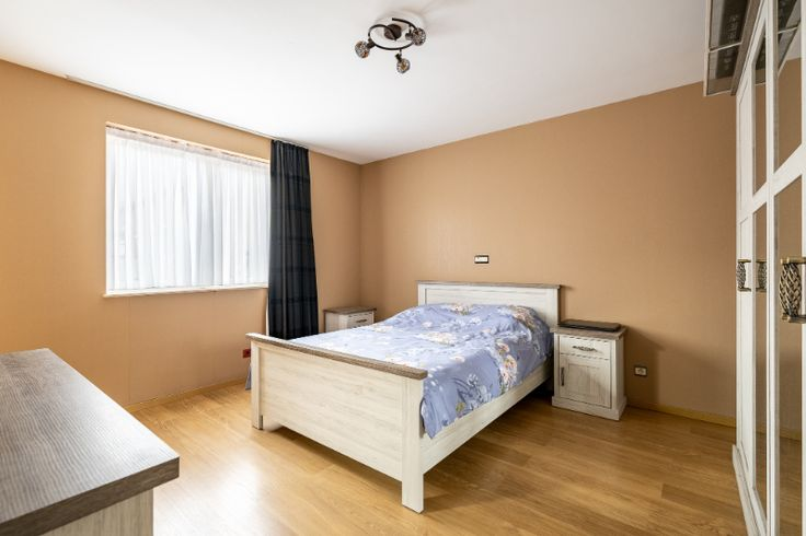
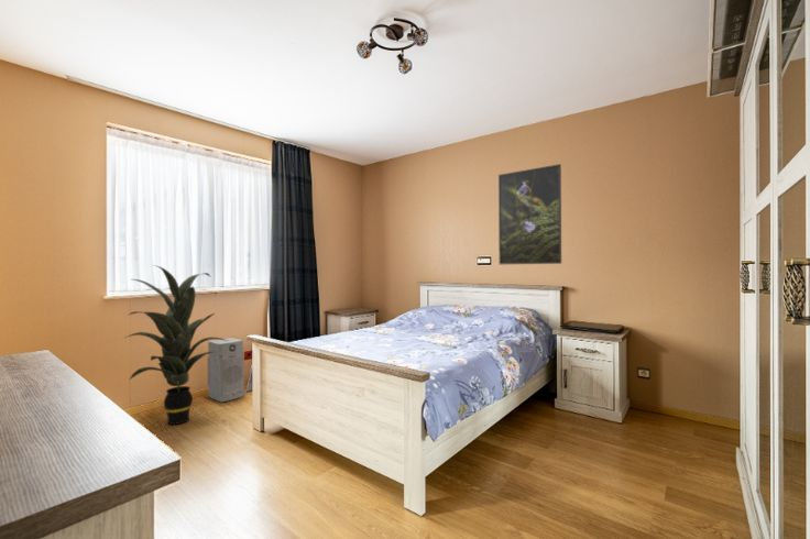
+ indoor plant [125,264,228,426]
+ air purifier [207,337,247,404]
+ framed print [497,163,562,265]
